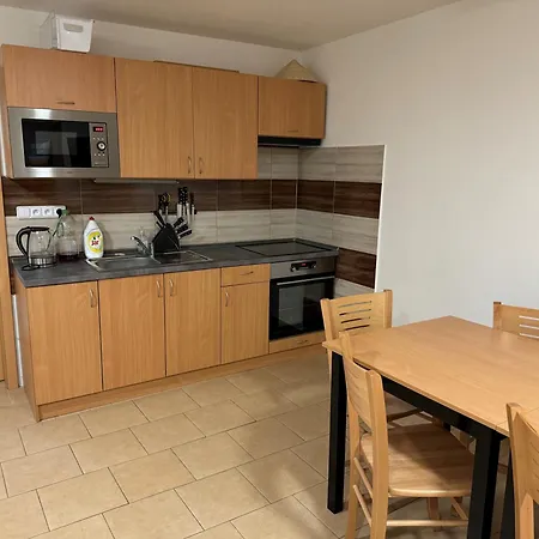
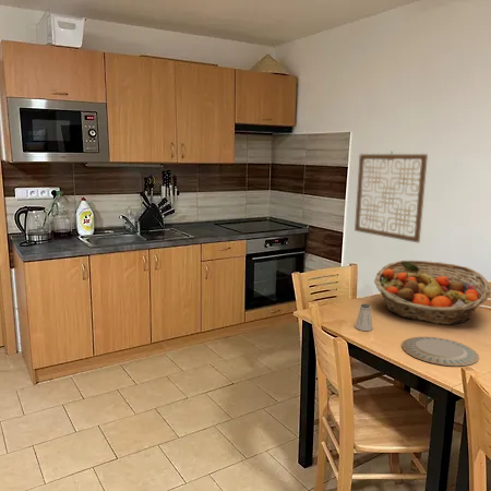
+ fruit basket [373,260,491,325]
+ chinaware [400,336,480,367]
+ saltshaker [355,303,374,332]
+ wall art [354,151,429,243]
